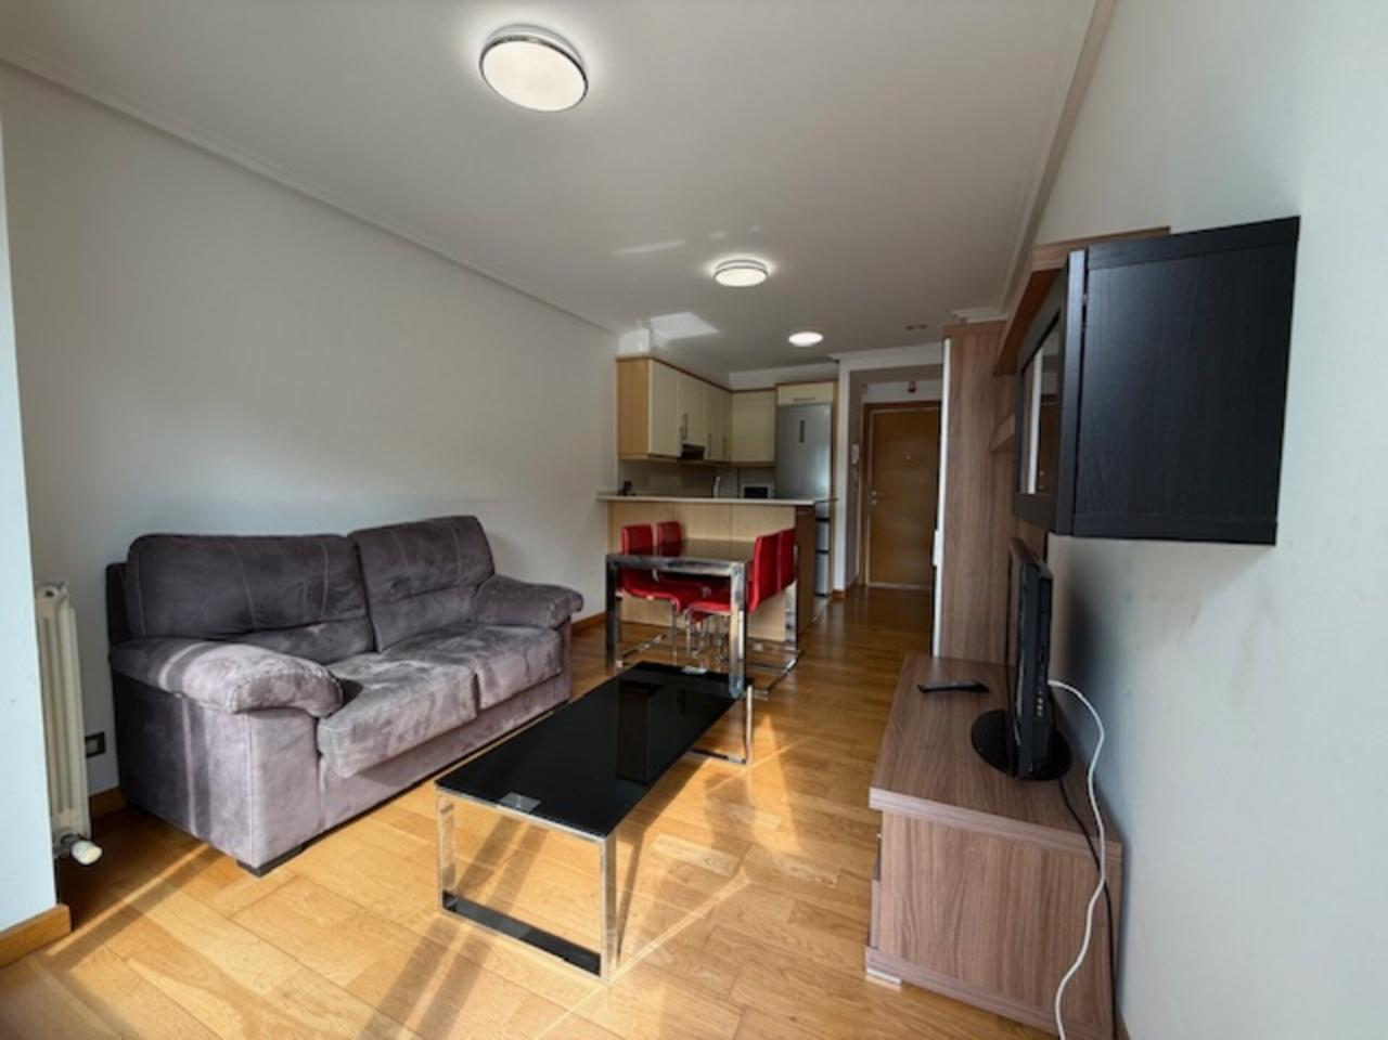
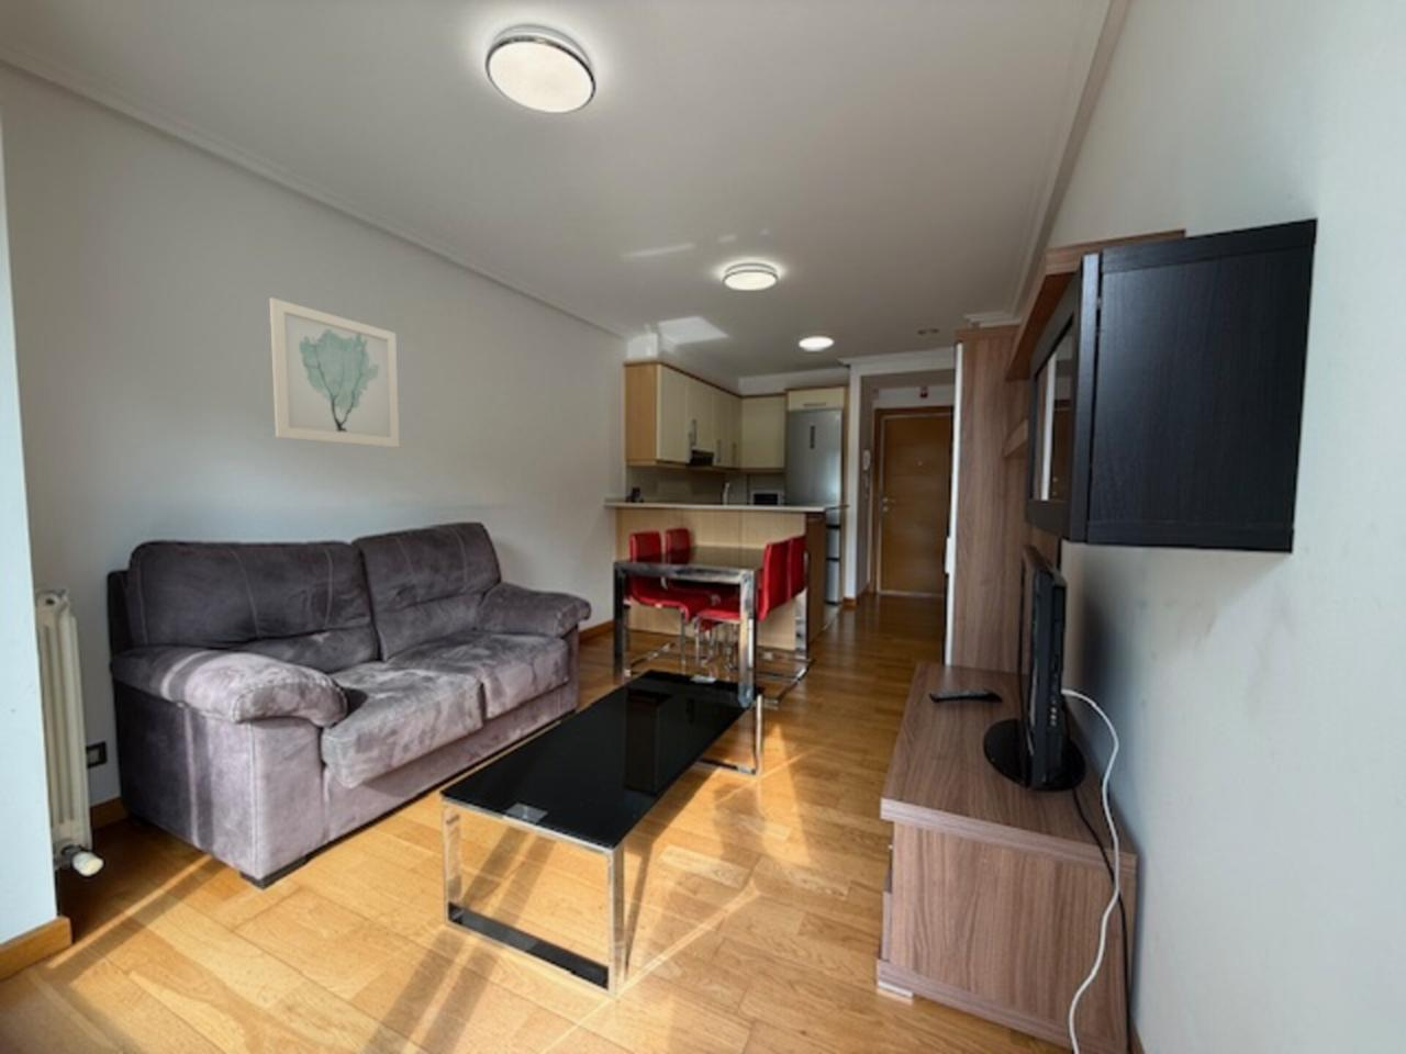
+ wall art [269,297,400,448]
